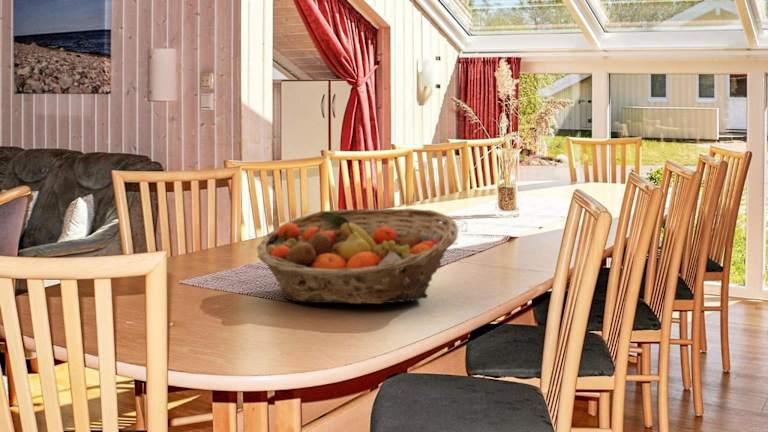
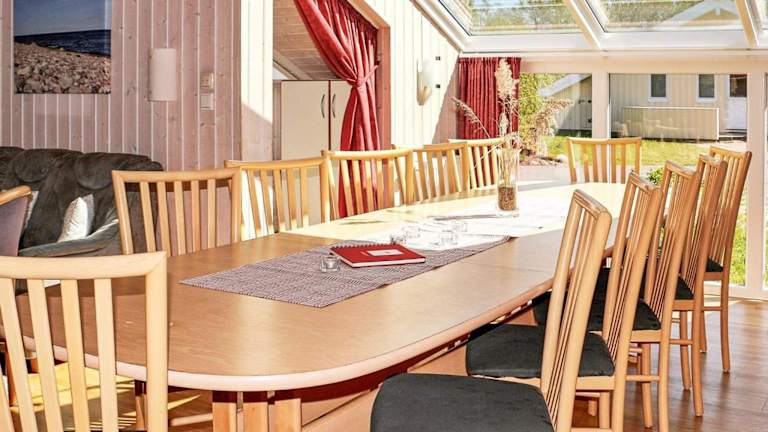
- fruit basket [255,208,459,305]
